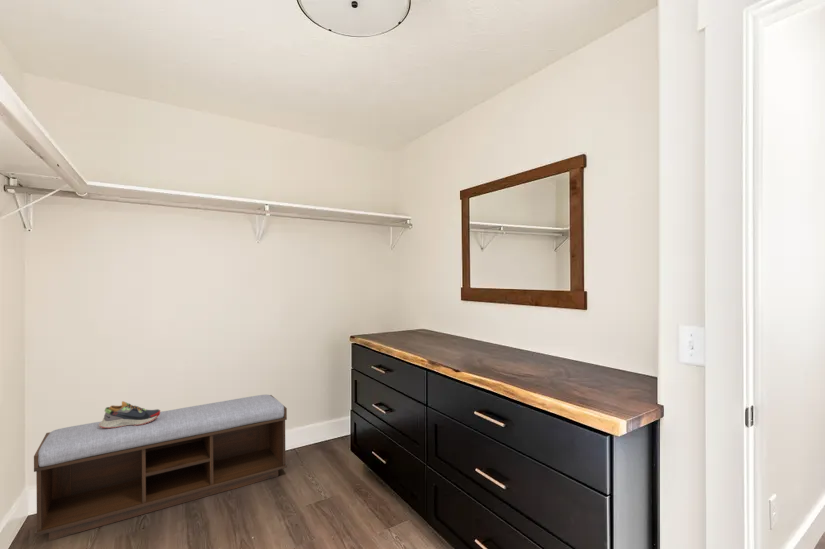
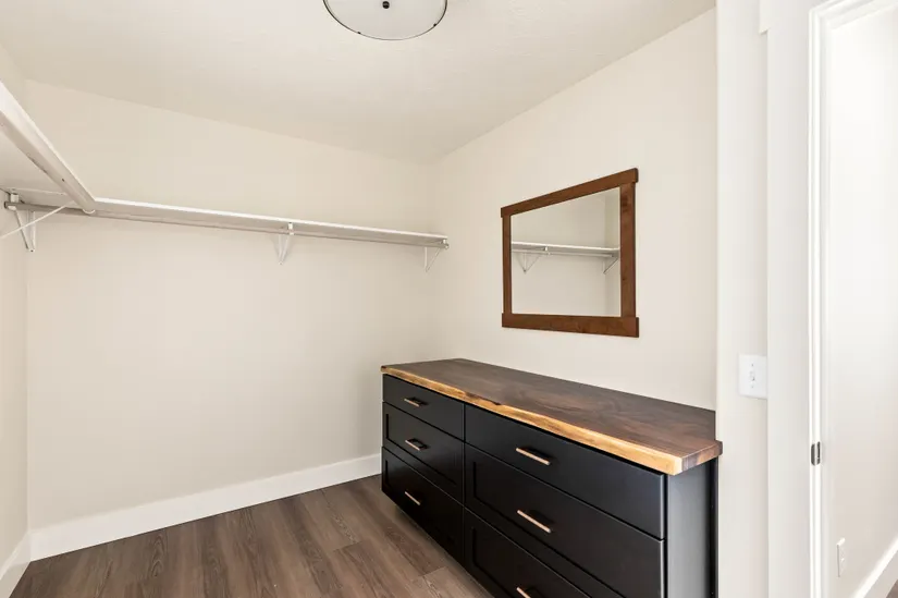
- shoe [99,400,161,428]
- bench [33,394,288,542]
